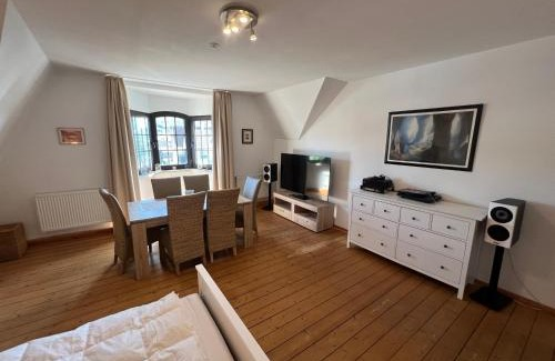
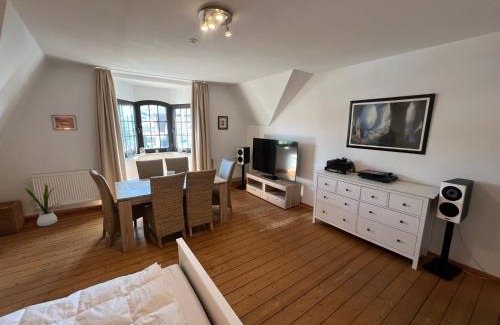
+ house plant [23,182,63,227]
